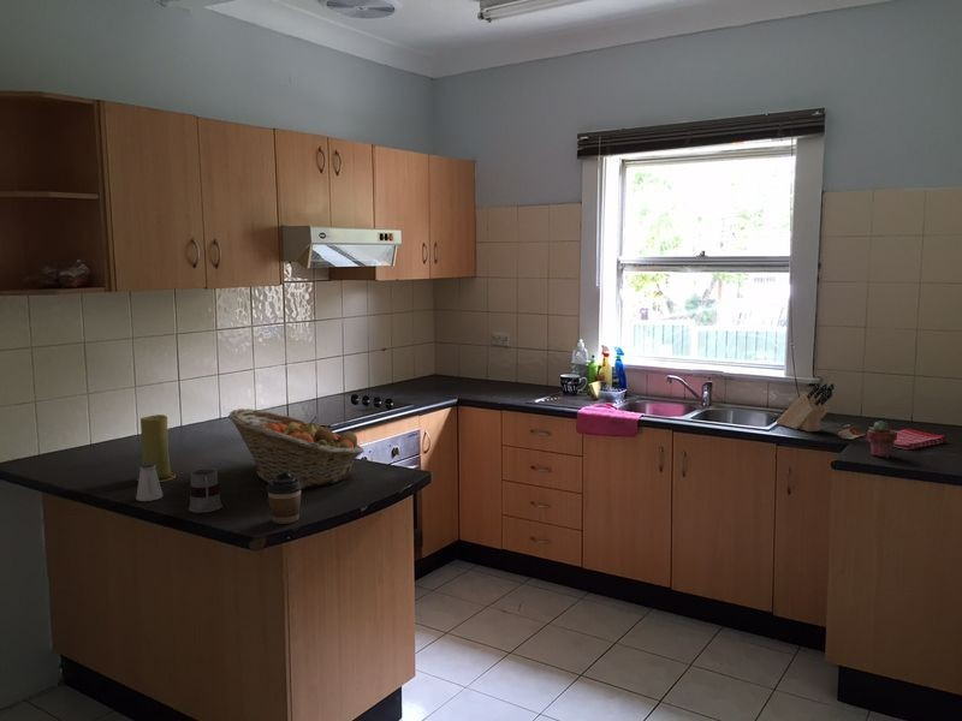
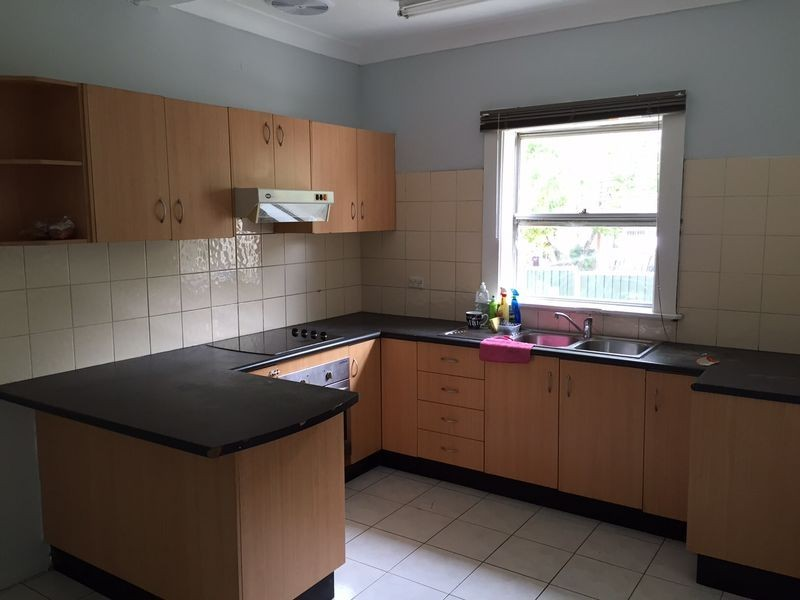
- candle [136,413,177,483]
- fruit basket [227,407,366,490]
- potted succulent [867,419,897,459]
- saltshaker [135,463,164,502]
- knife block [776,382,836,433]
- coffee cup [266,473,303,525]
- dish towel [865,428,948,451]
- mug [188,467,224,514]
